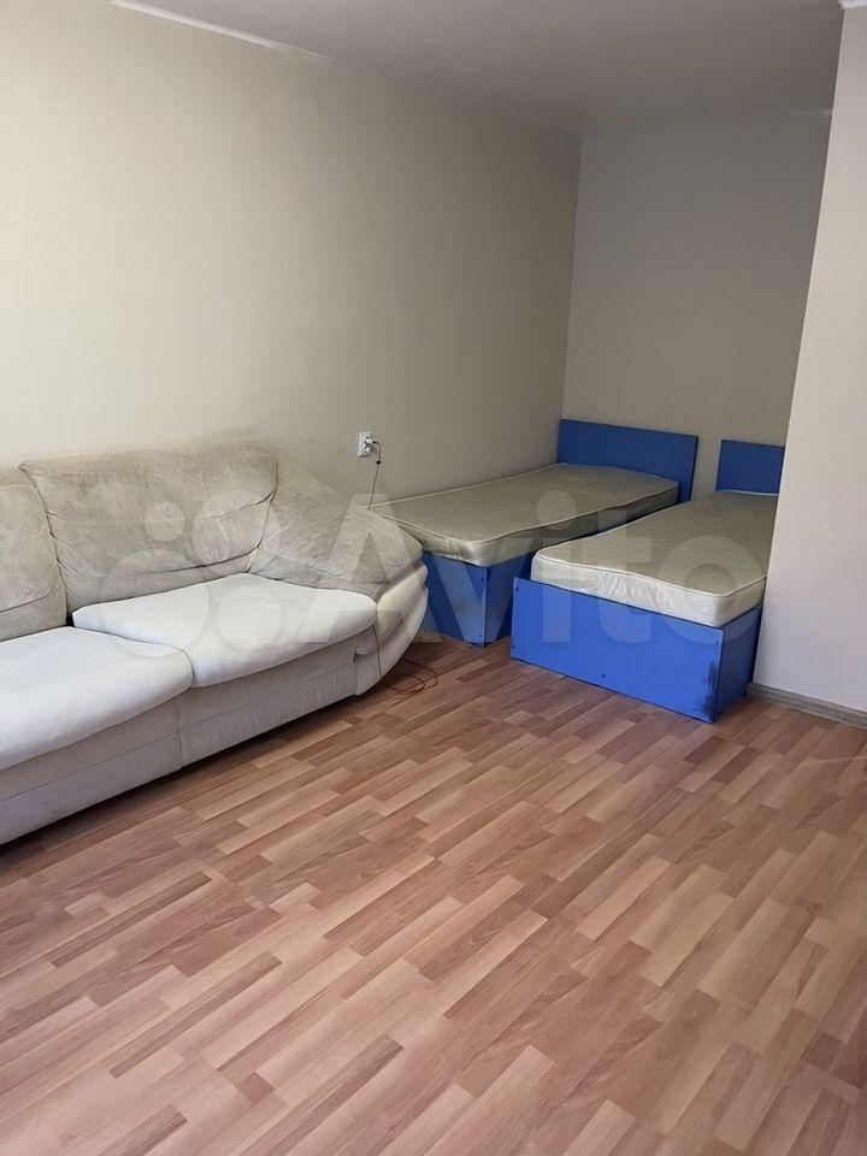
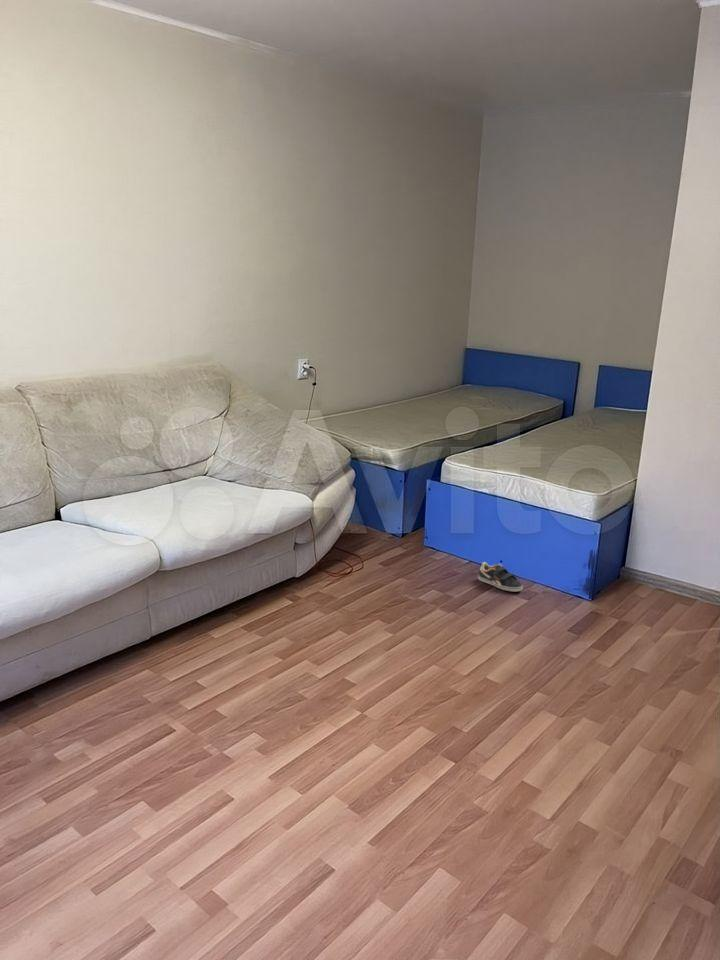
+ sneaker [477,561,524,592]
